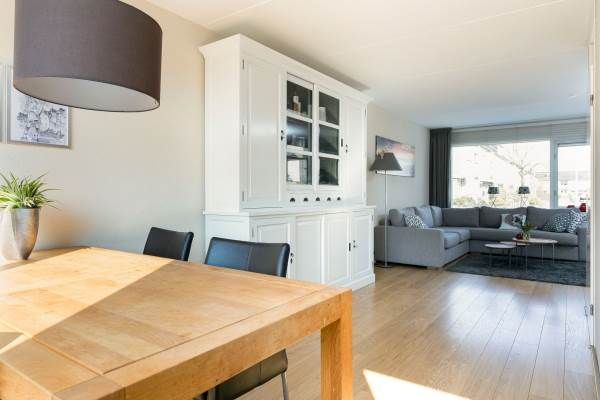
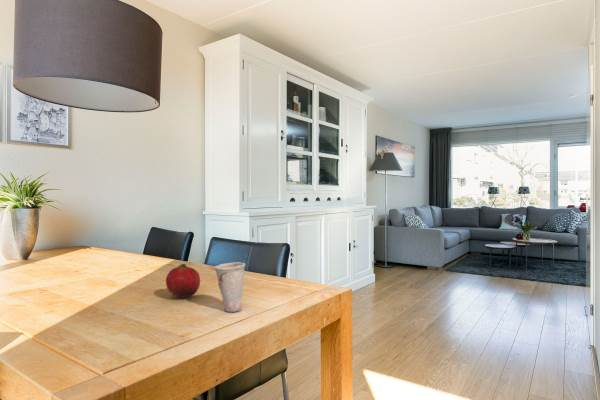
+ cup [213,261,246,313]
+ fruit [165,263,201,298]
